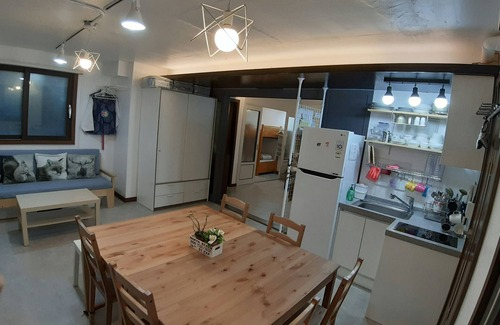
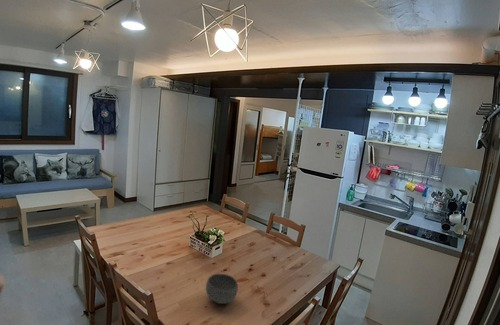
+ bowl [205,273,239,305]
